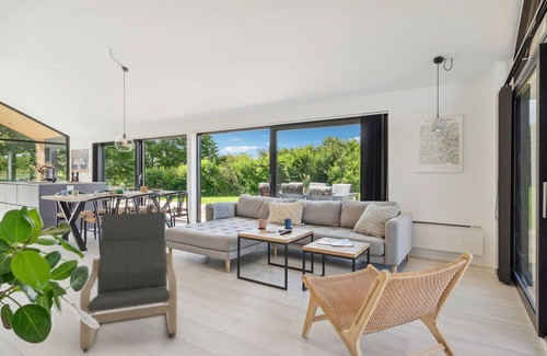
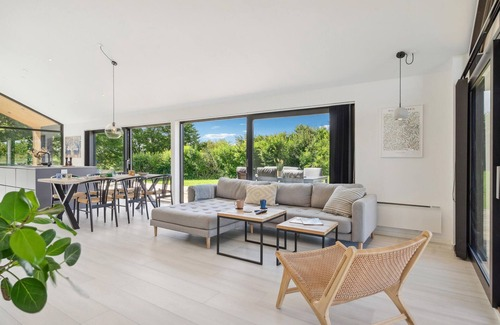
- lounge chair [79,210,178,354]
